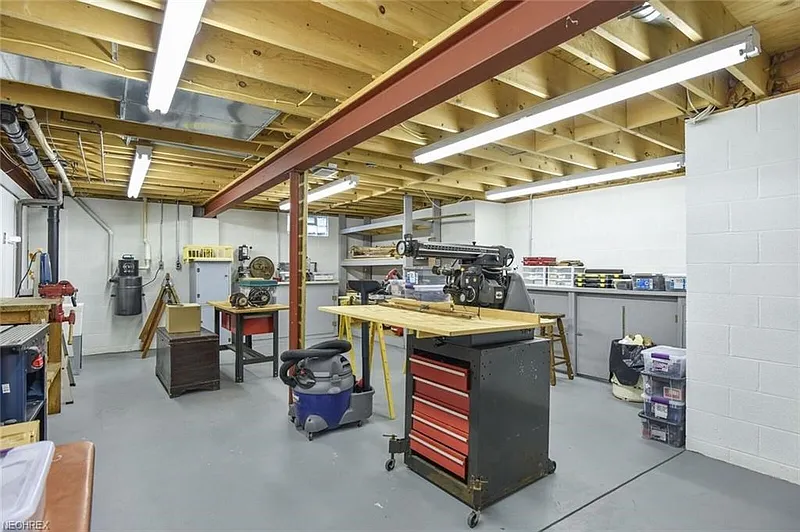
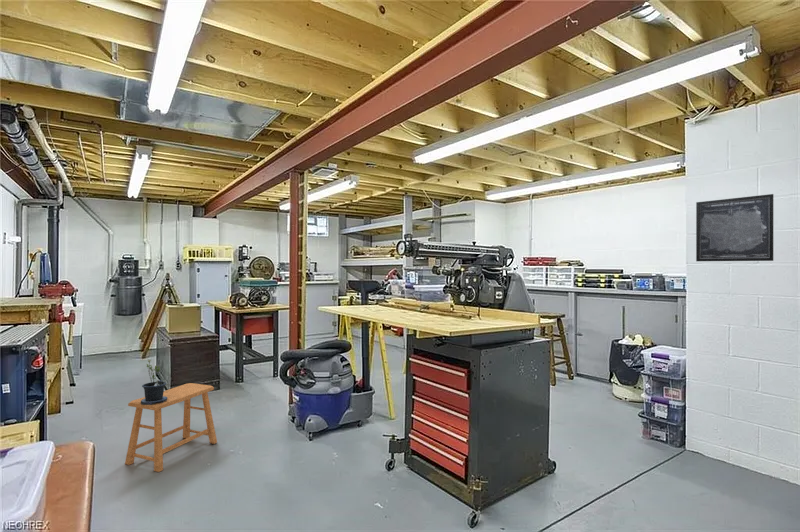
+ stool [124,382,218,473]
+ potted plant [141,359,168,405]
+ wall art [695,193,774,262]
